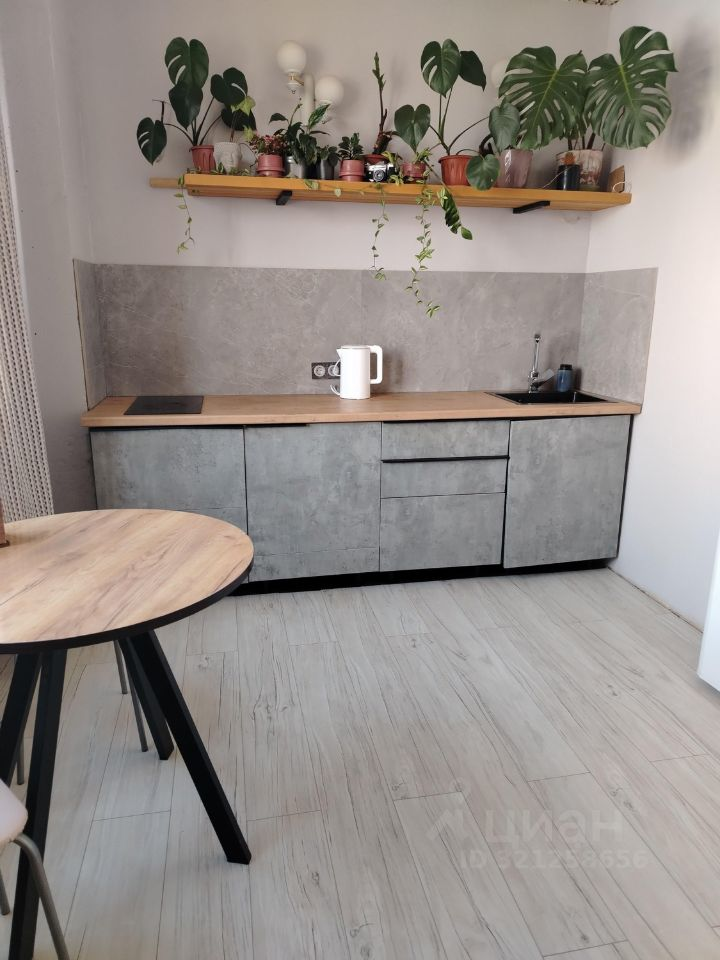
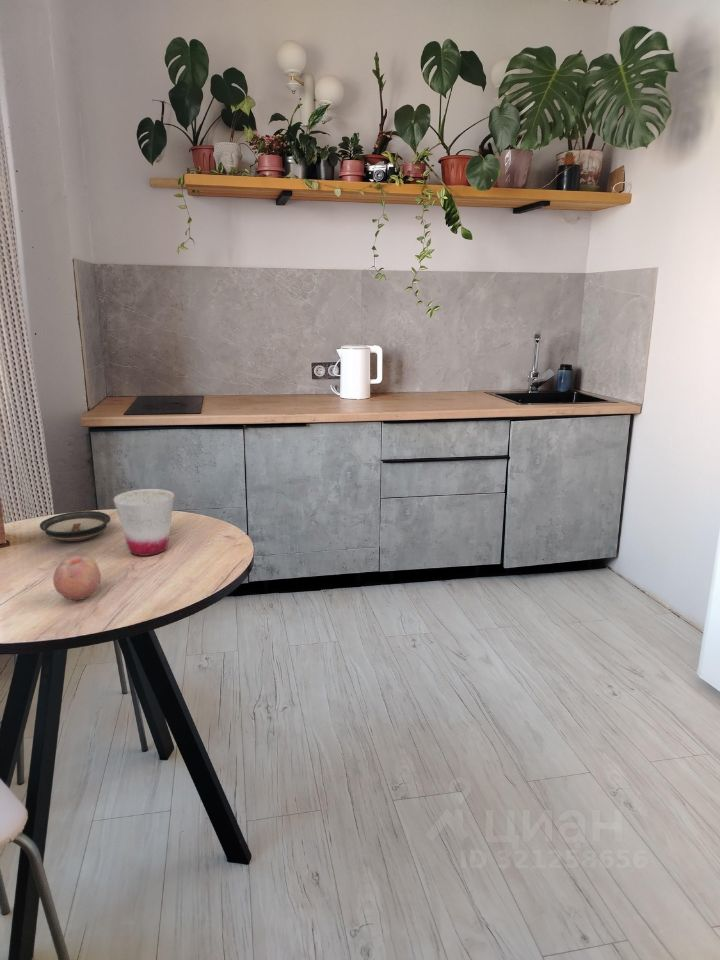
+ cup [113,488,175,557]
+ fruit [52,554,102,601]
+ saucer [39,510,111,542]
